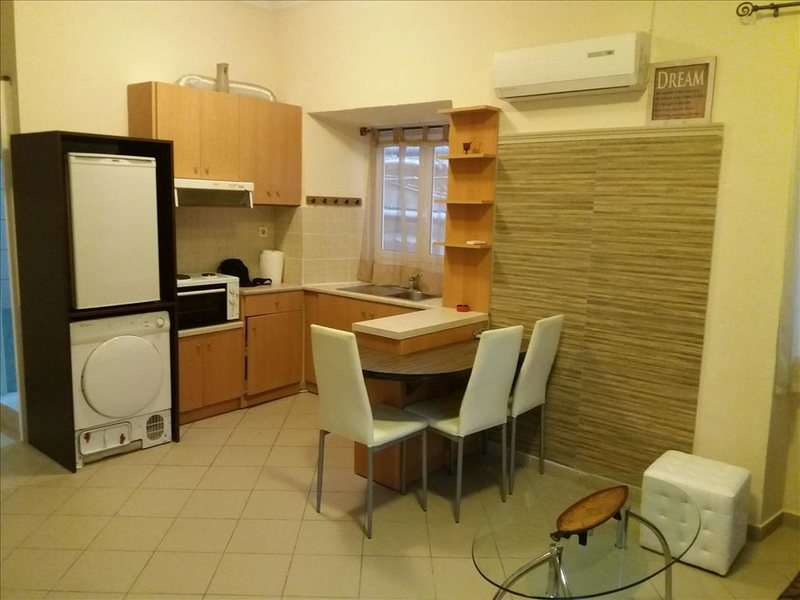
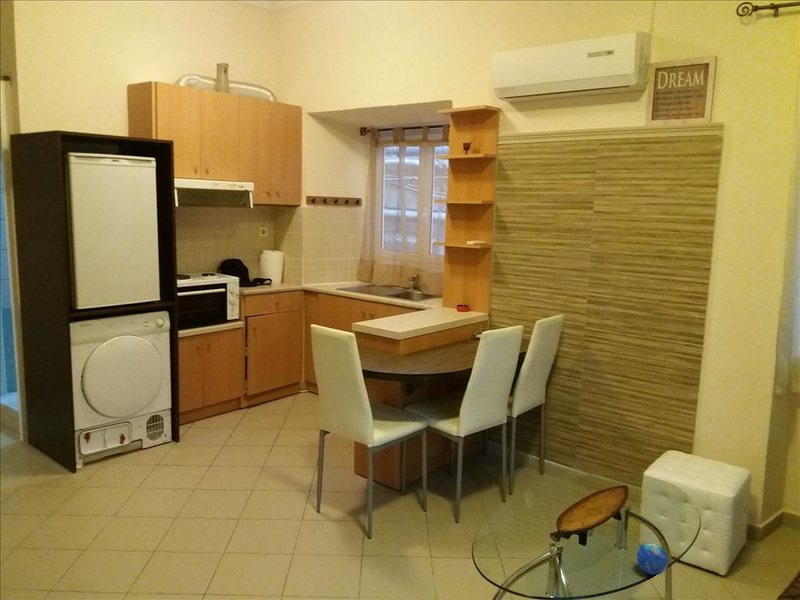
+ decorative orb [636,542,669,576]
